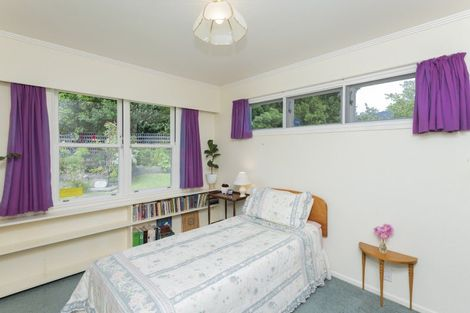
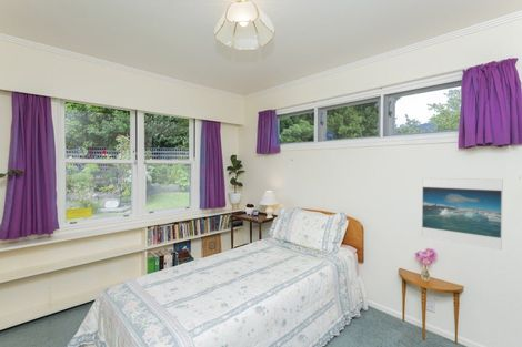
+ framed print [421,176,504,251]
